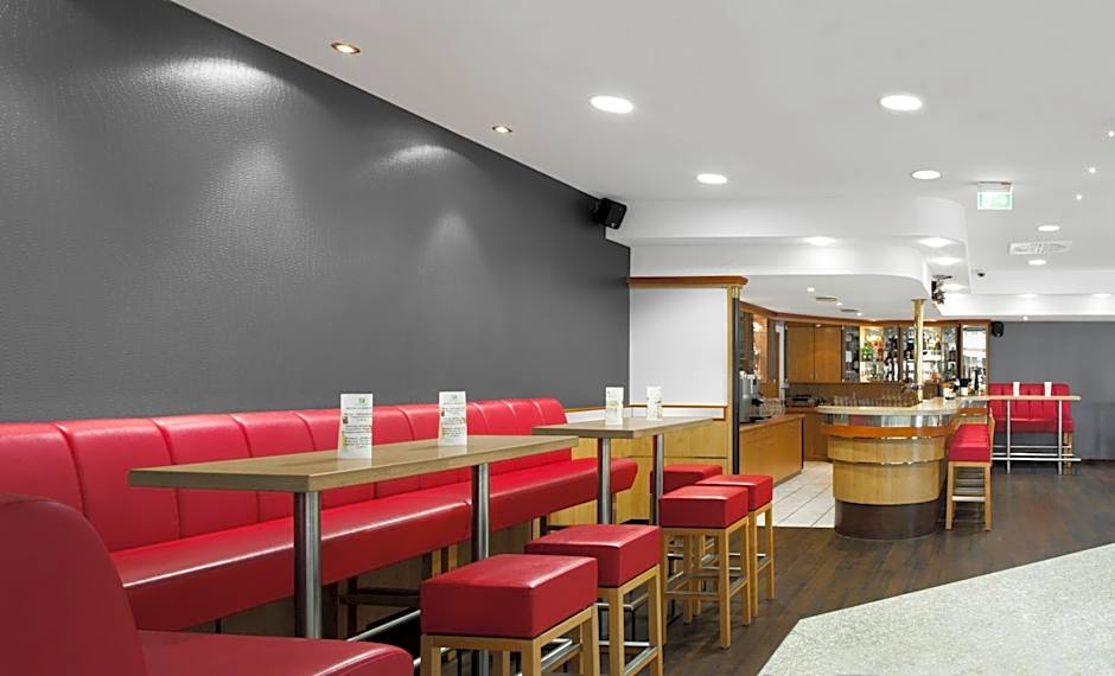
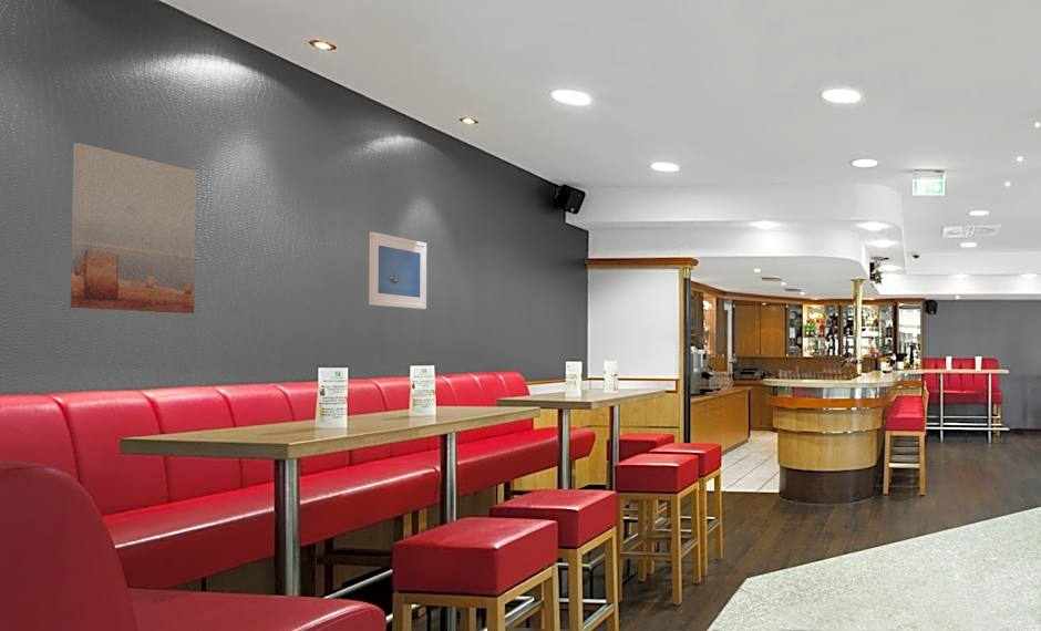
+ wall art [70,142,197,314]
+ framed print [368,231,427,310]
